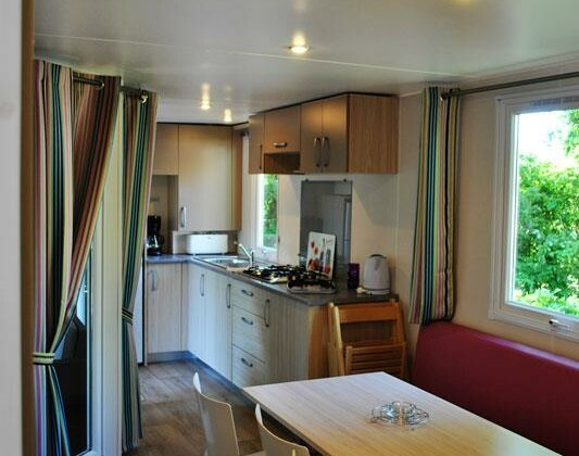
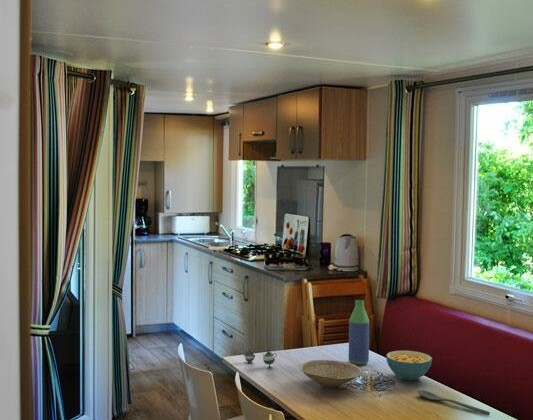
+ teapot [243,349,278,369]
+ bottle [348,299,370,366]
+ cereal bowl [385,350,433,381]
+ bowl [299,359,364,389]
+ spoon [417,389,491,416]
